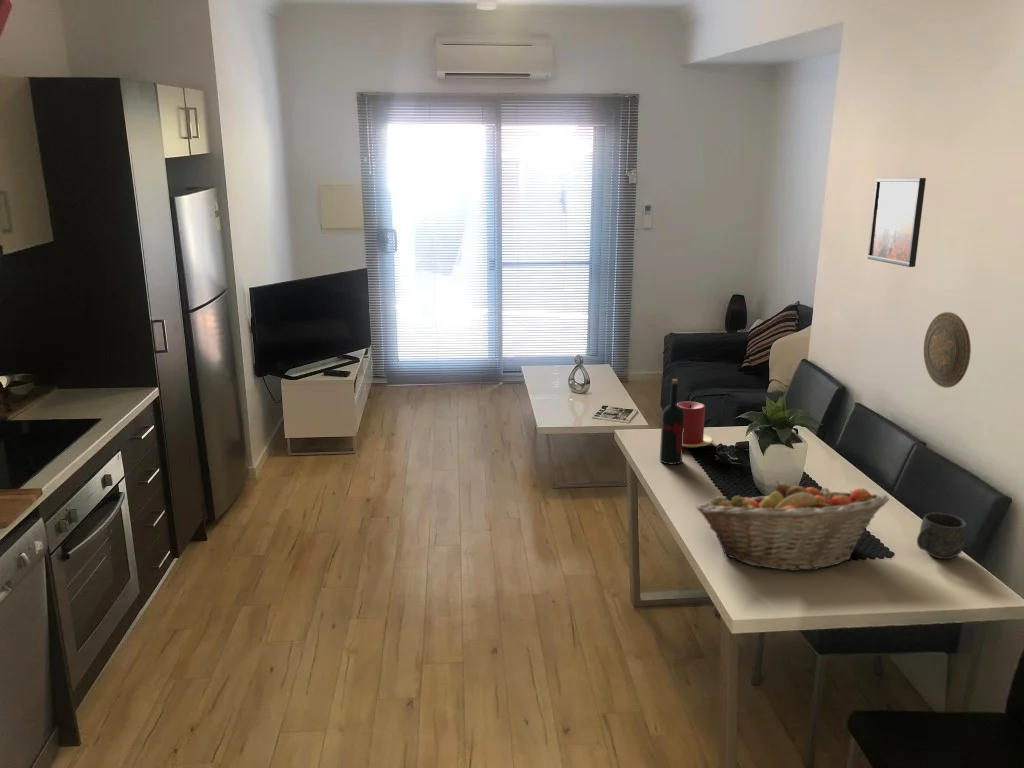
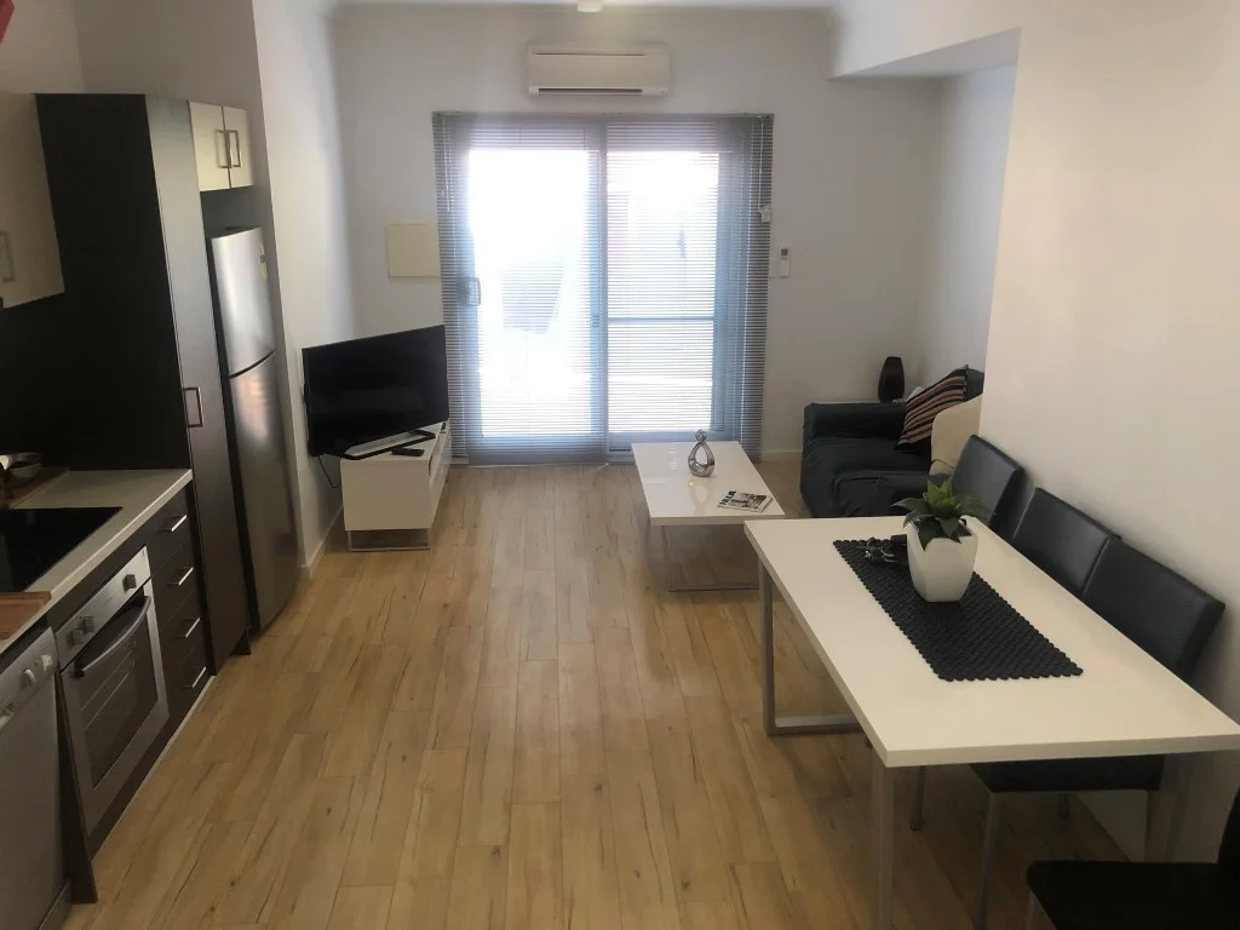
- wine bottle [659,378,685,465]
- mug [916,511,968,560]
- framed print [867,177,927,268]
- candle [677,400,714,449]
- decorative plate [923,311,972,388]
- fruit basket [695,480,890,572]
